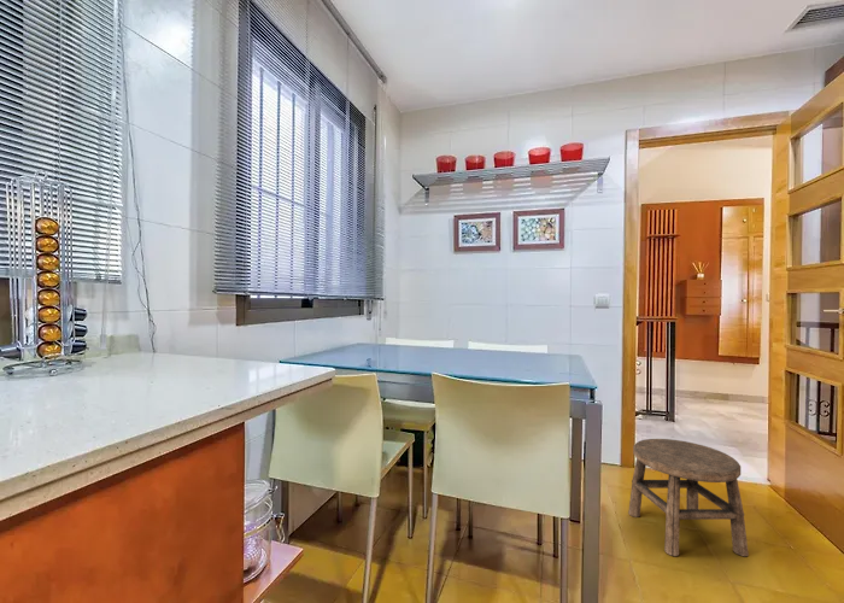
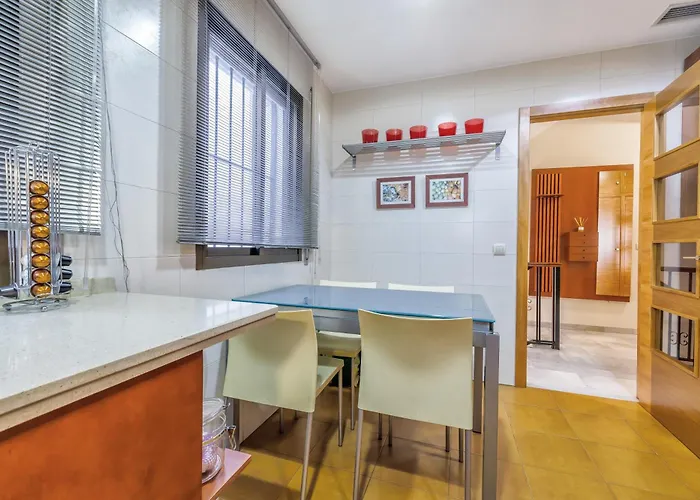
- stool [627,438,750,557]
